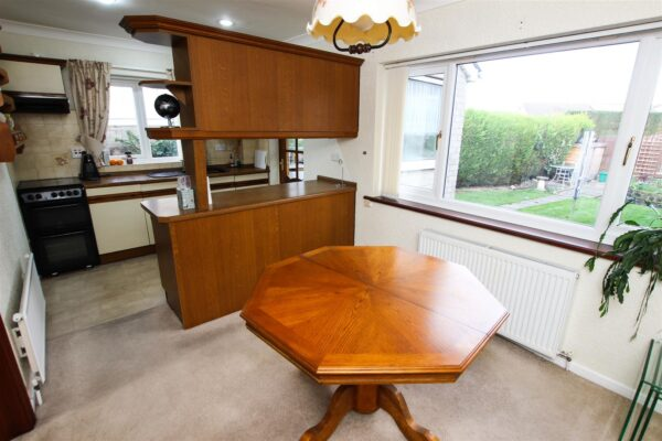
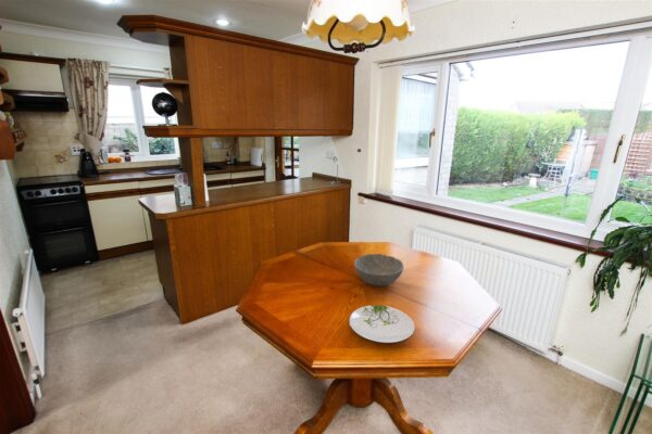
+ plate [348,304,416,344]
+ bowl [353,253,404,288]
